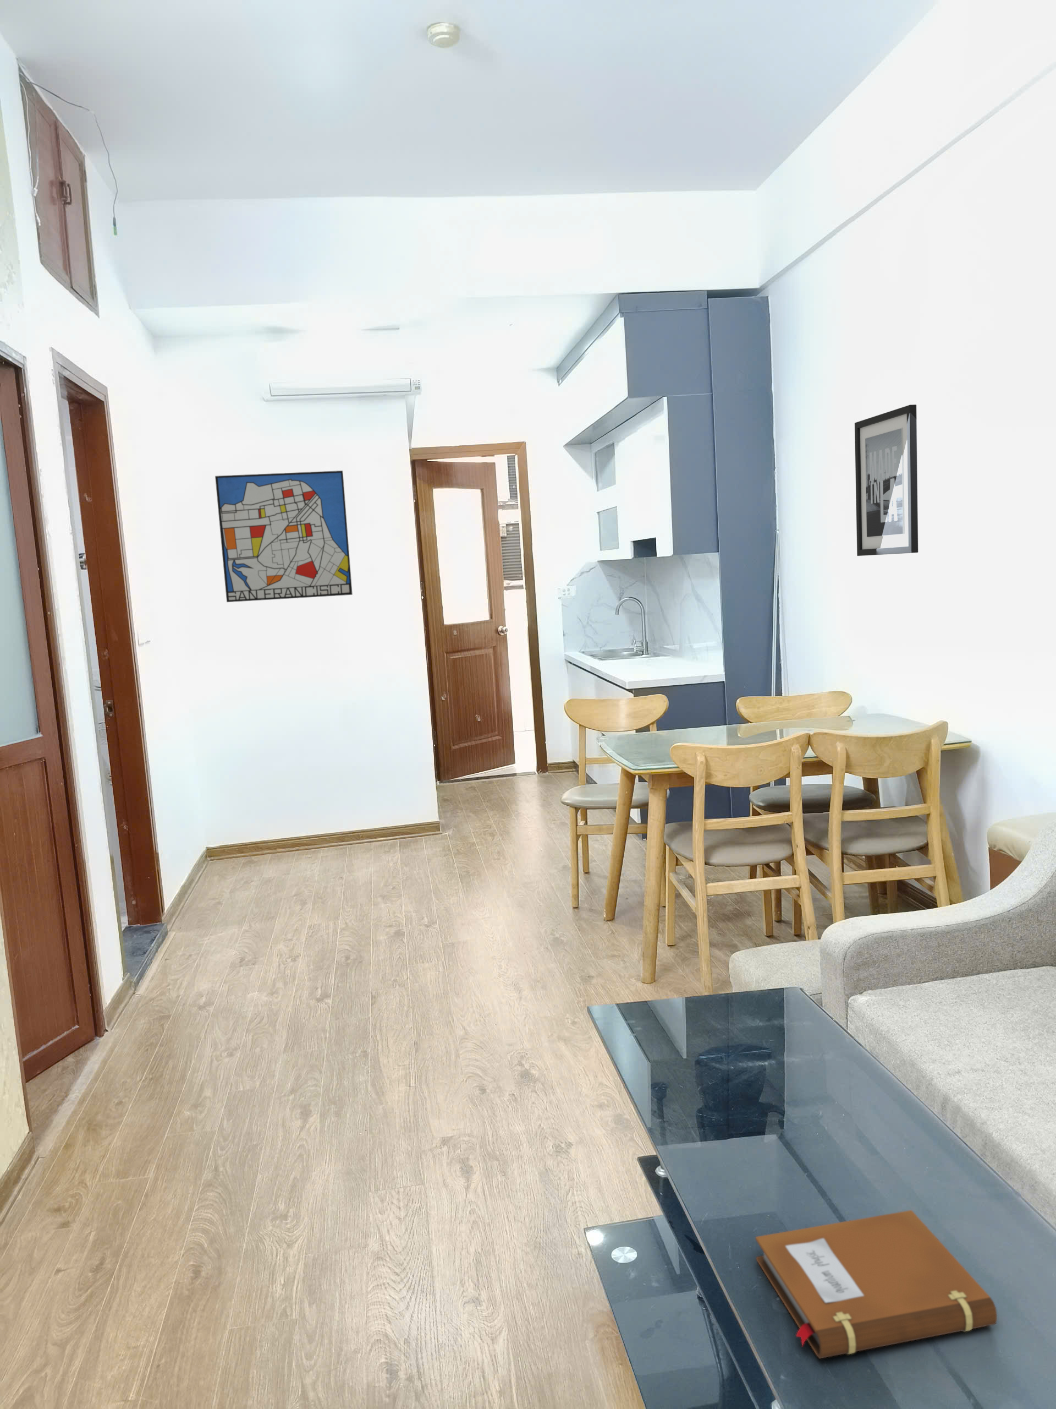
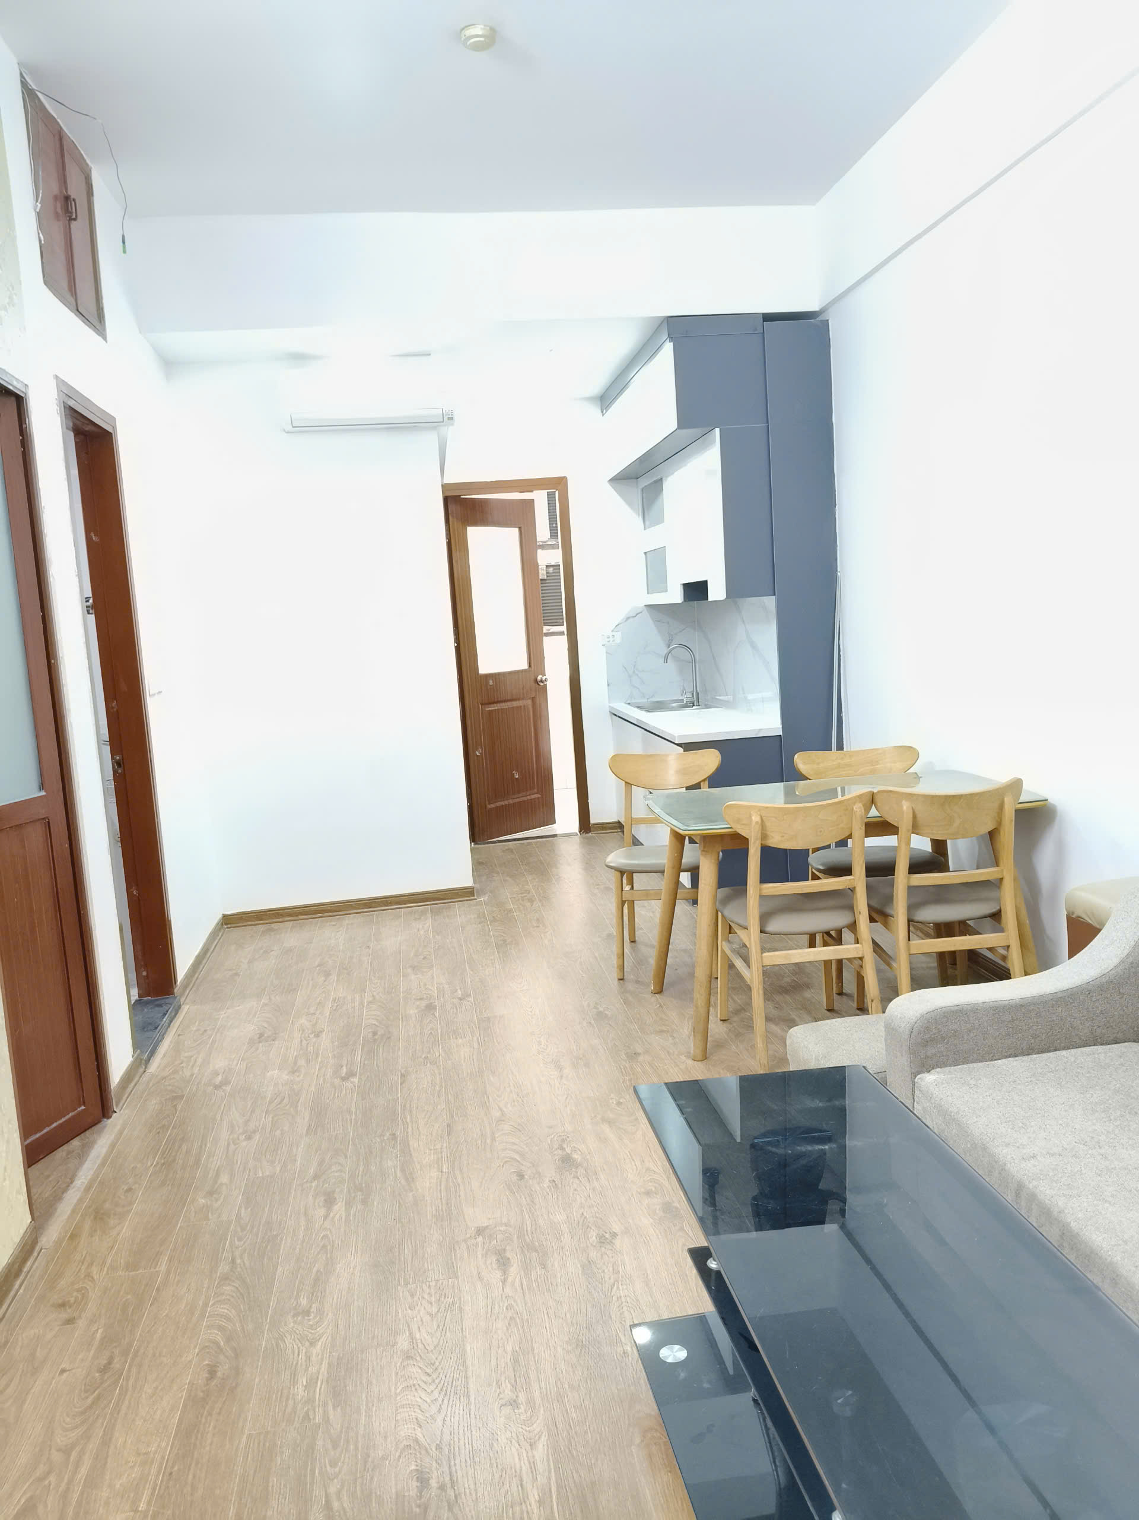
- wall art [854,404,918,557]
- wall art [214,470,353,602]
- notebook [755,1209,997,1359]
